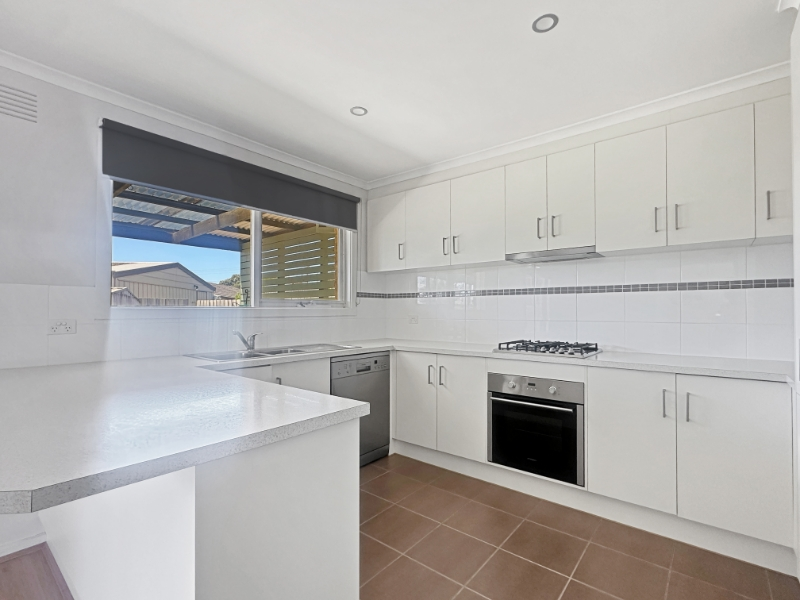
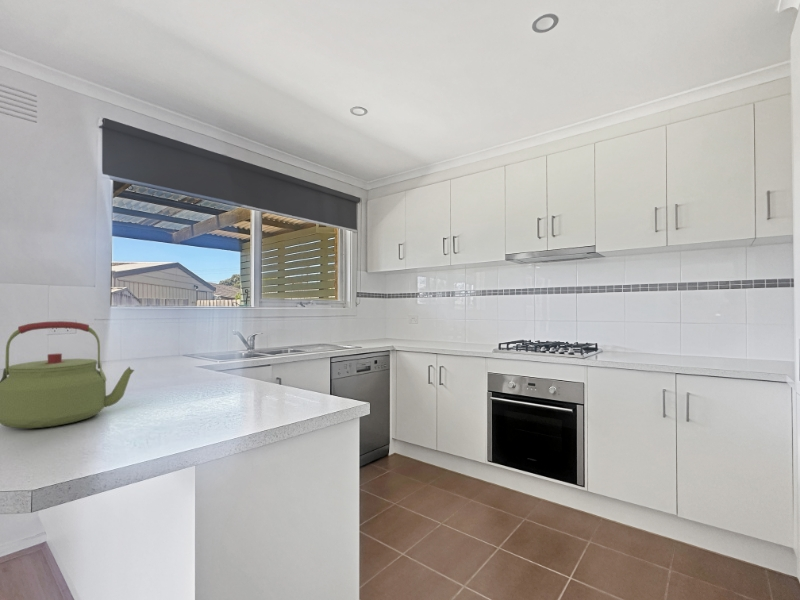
+ kettle [0,320,135,429]
